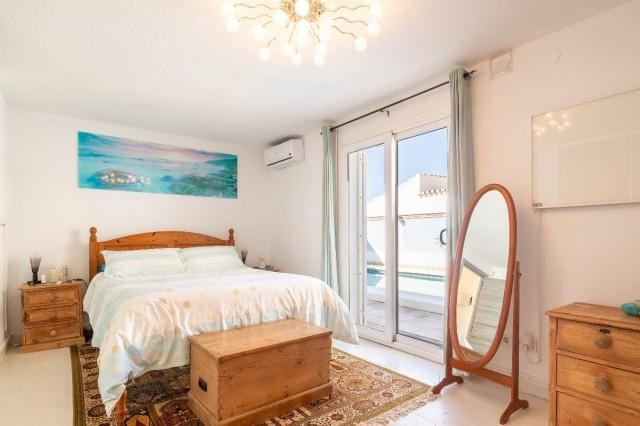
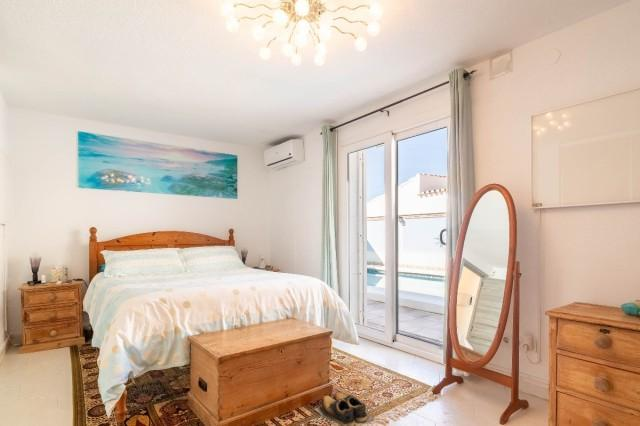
+ shoes [313,391,375,426]
